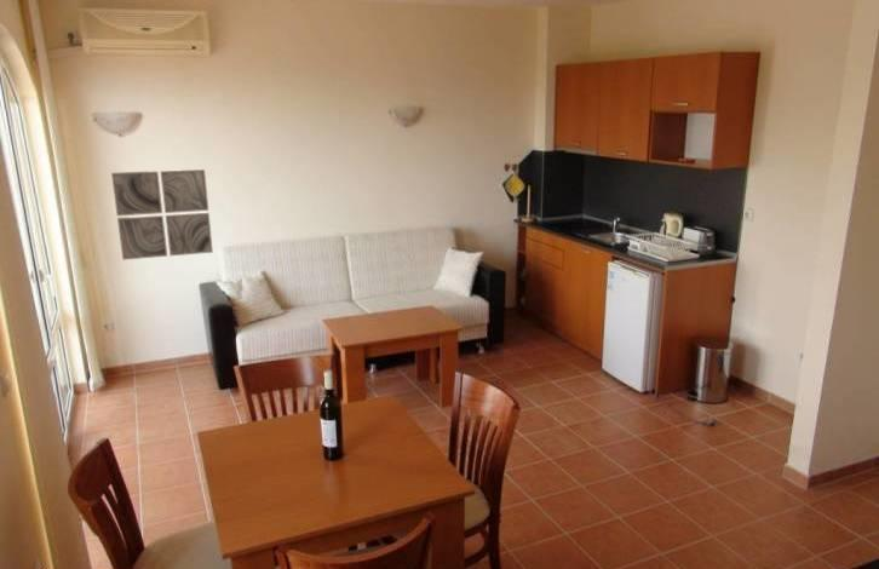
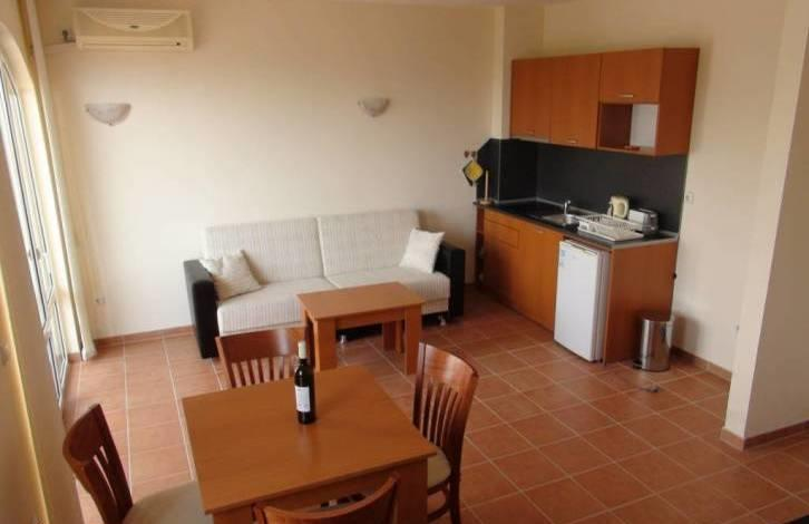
- wall art [110,168,214,260]
